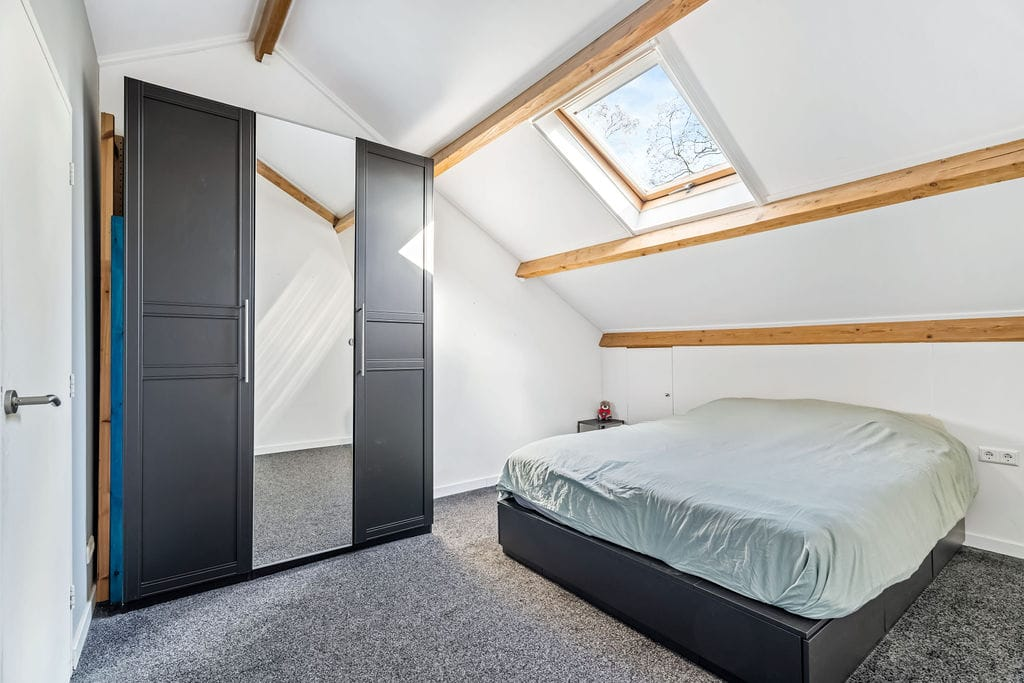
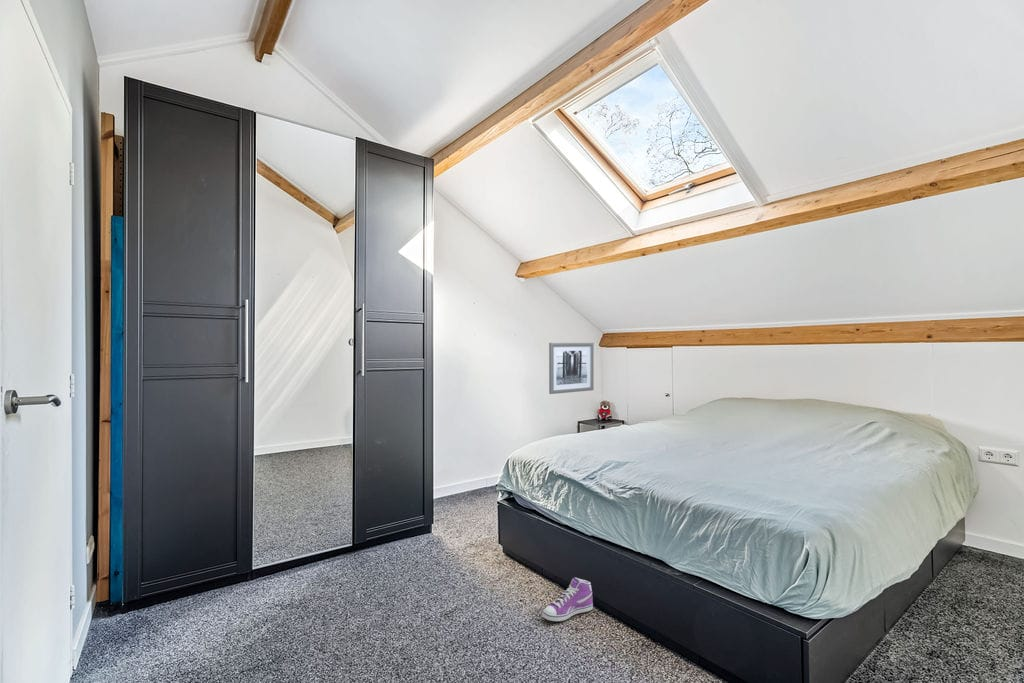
+ wall art [548,342,595,395]
+ sneaker [541,577,594,622]
